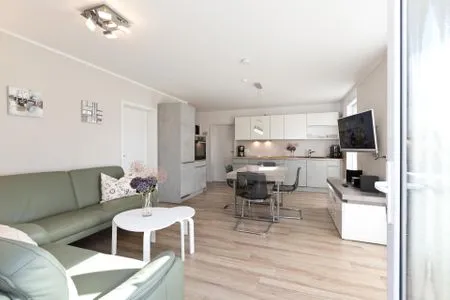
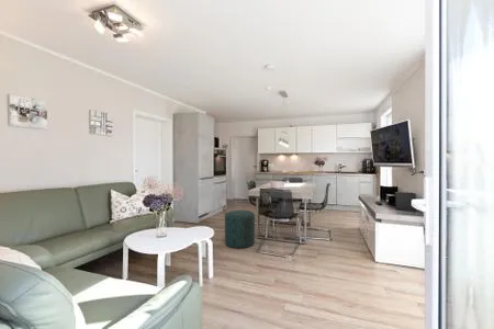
+ ottoman [224,209,256,249]
